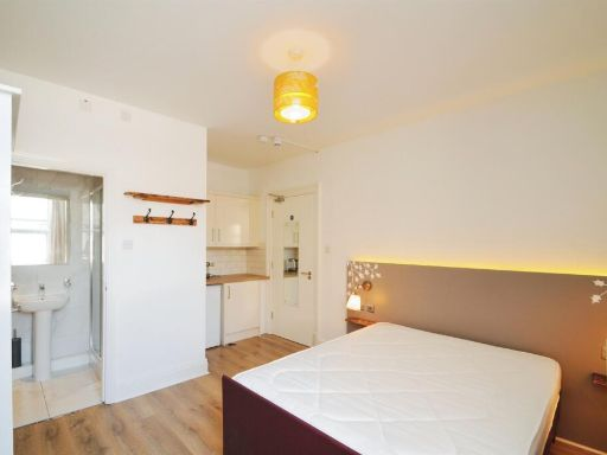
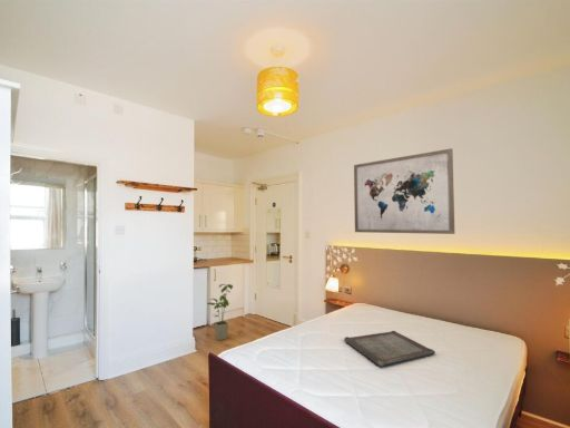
+ house plant [206,283,234,341]
+ wall art [353,147,455,235]
+ serving tray [343,330,436,368]
